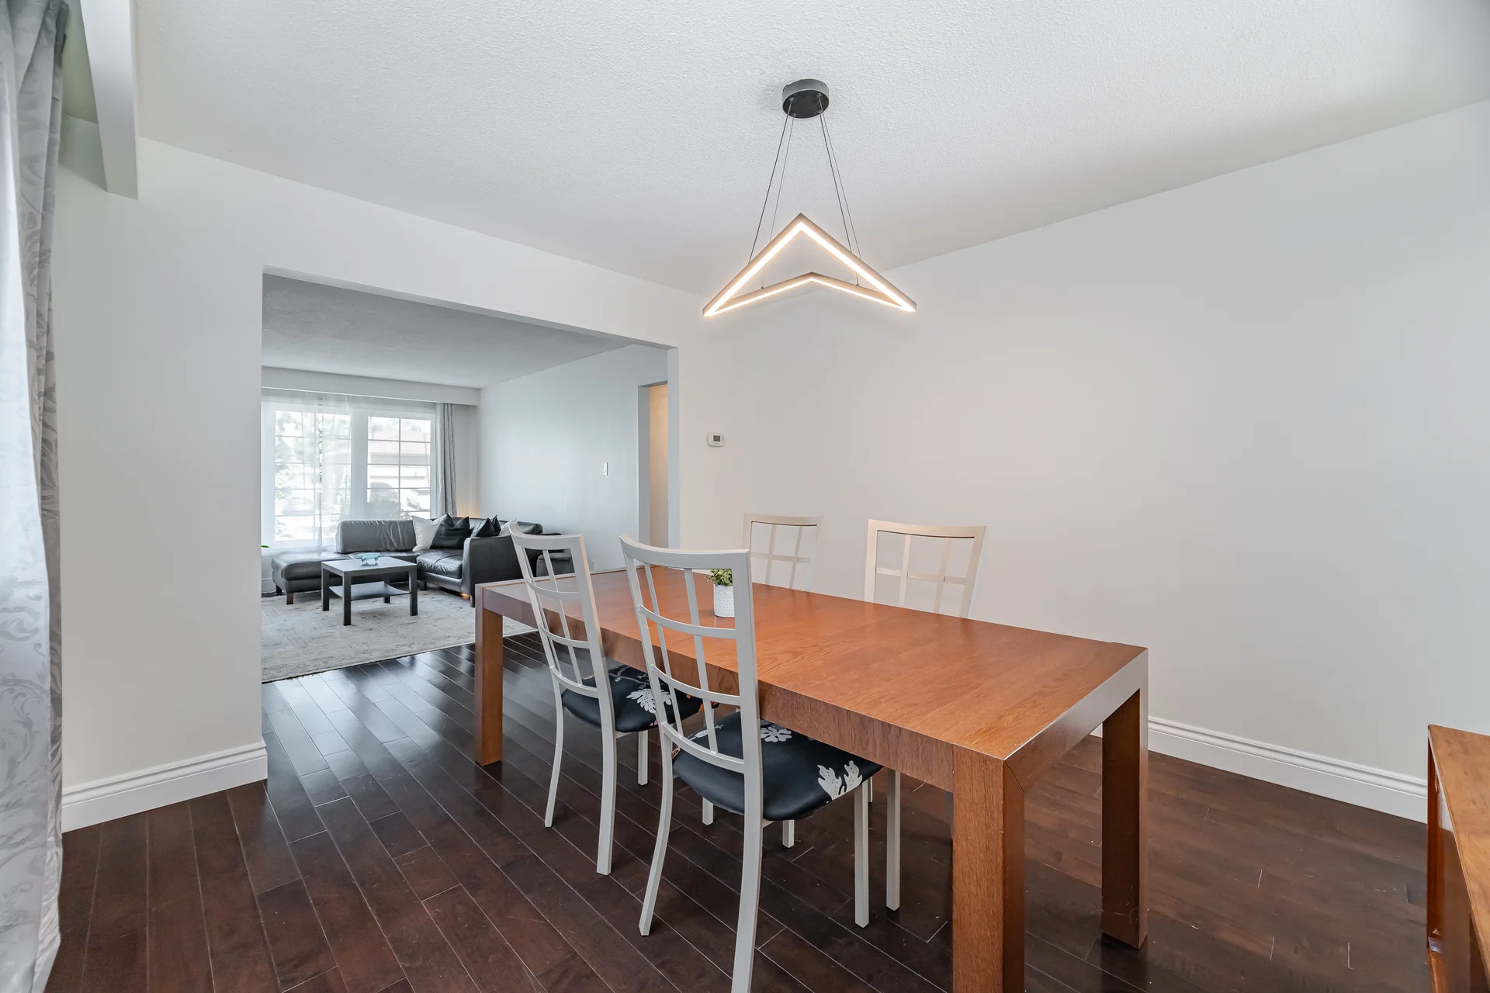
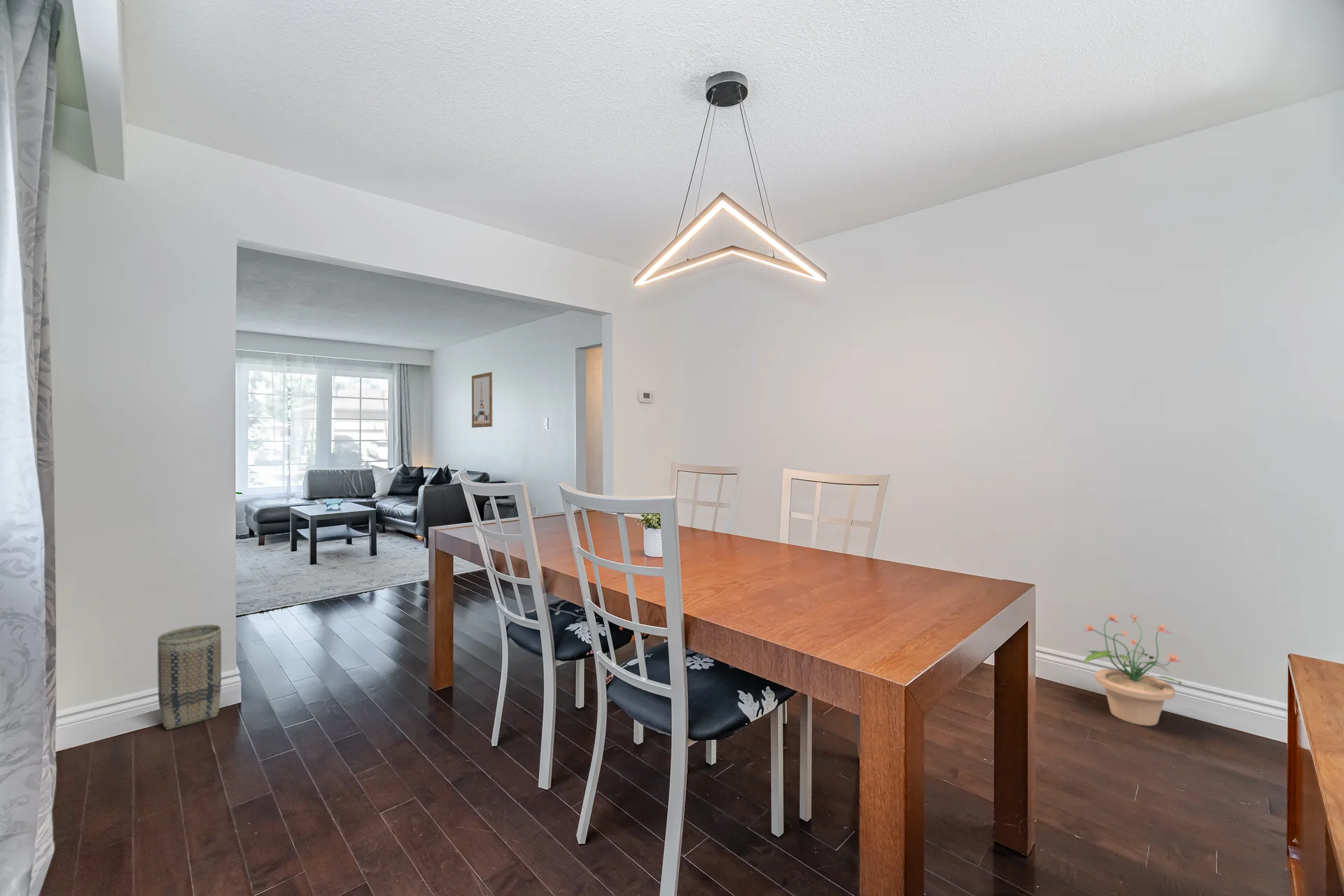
+ potted plant [1082,611,1185,727]
+ basket [157,624,222,731]
+ wall art [471,372,493,428]
